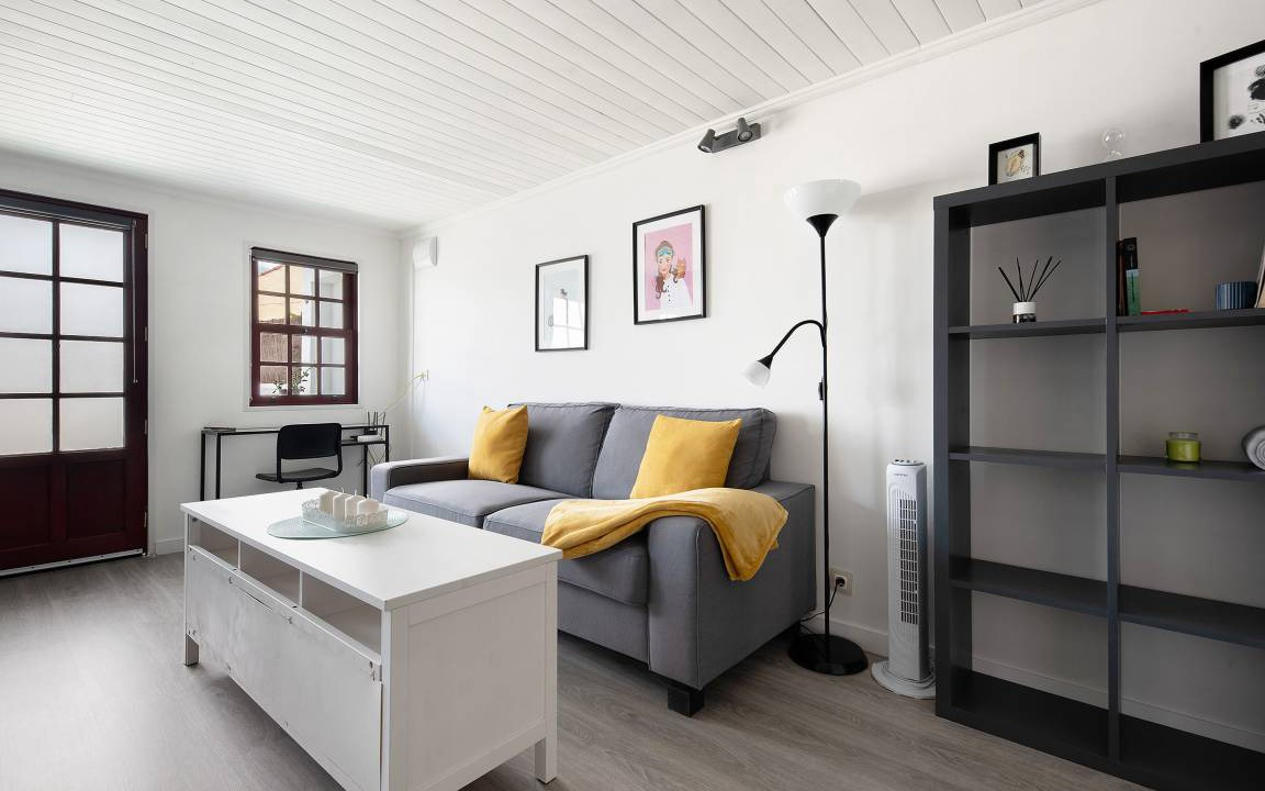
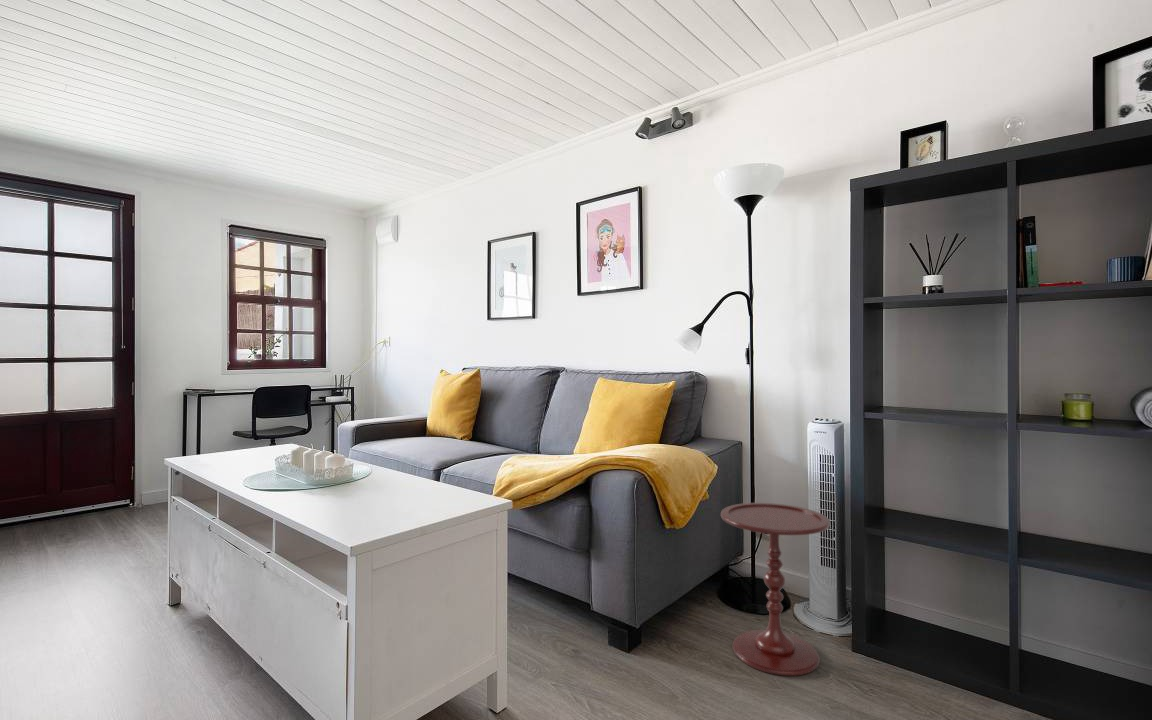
+ side table [720,502,831,677]
